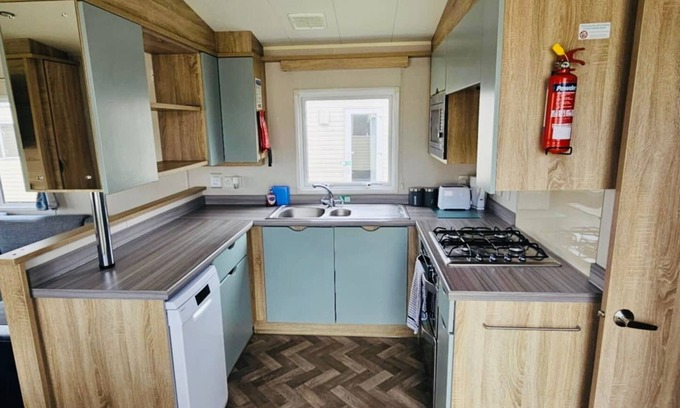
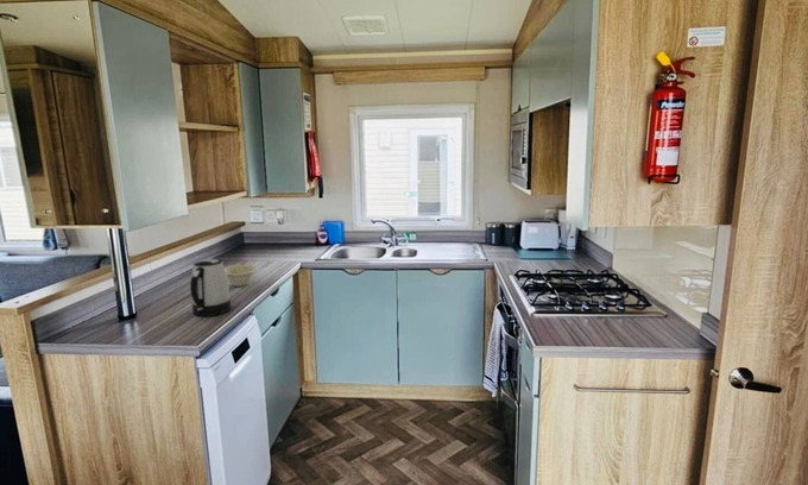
+ kettle [189,258,233,317]
+ bowl [223,264,258,288]
